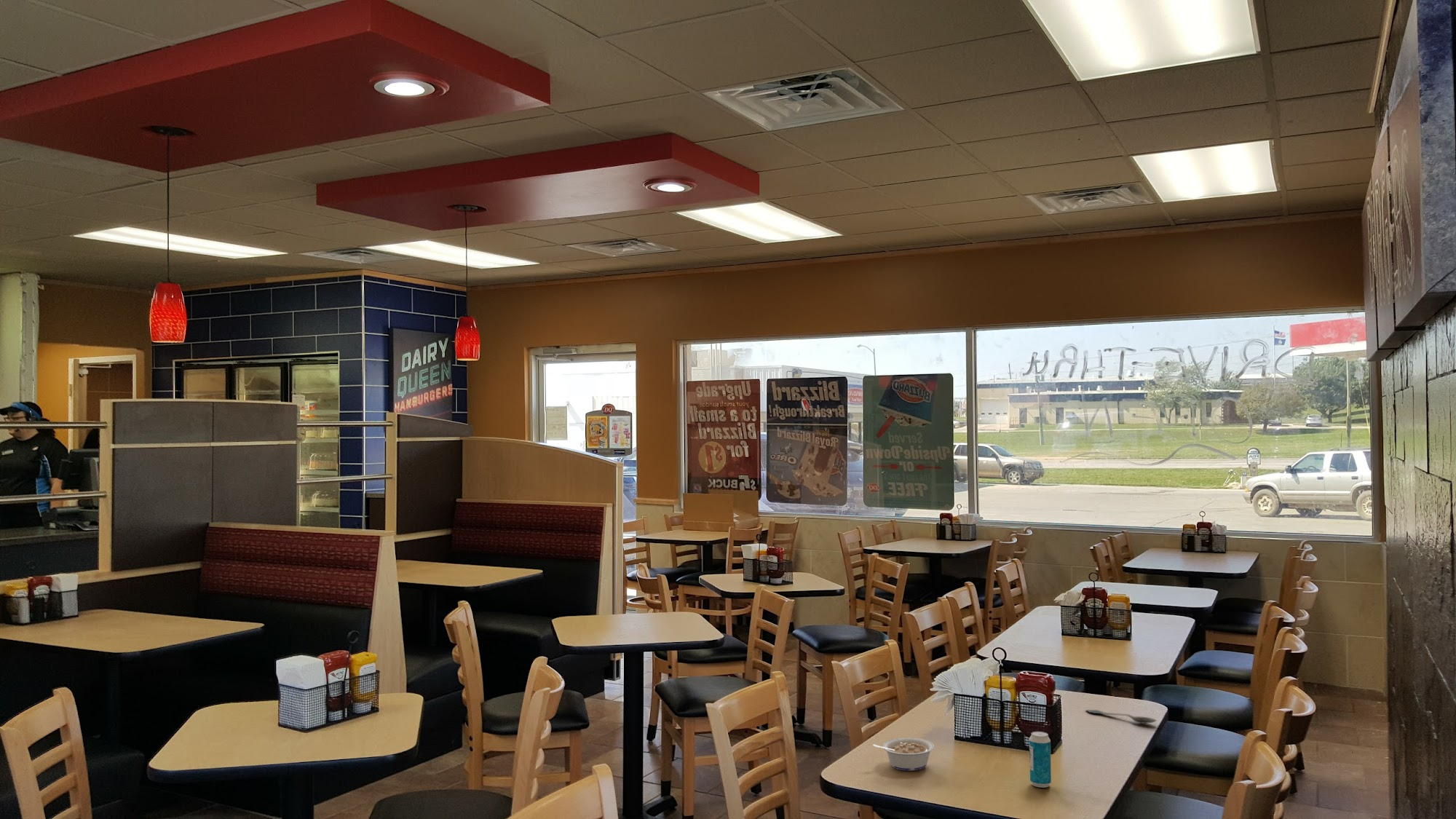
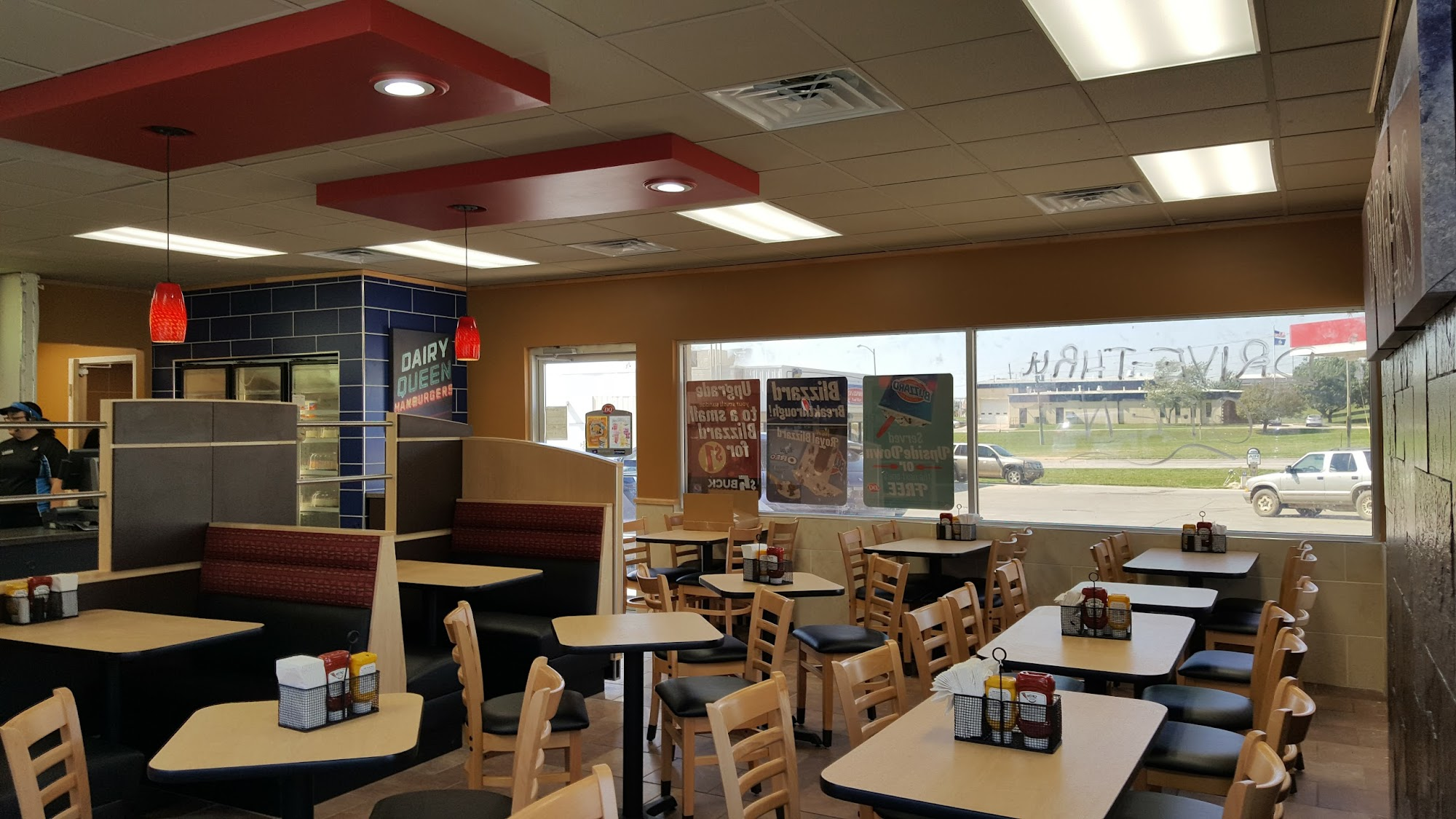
- beverage can [1029,731,1052,788]
- spoon [1085,709,1157,724]
- legume [872,737,935,772]
